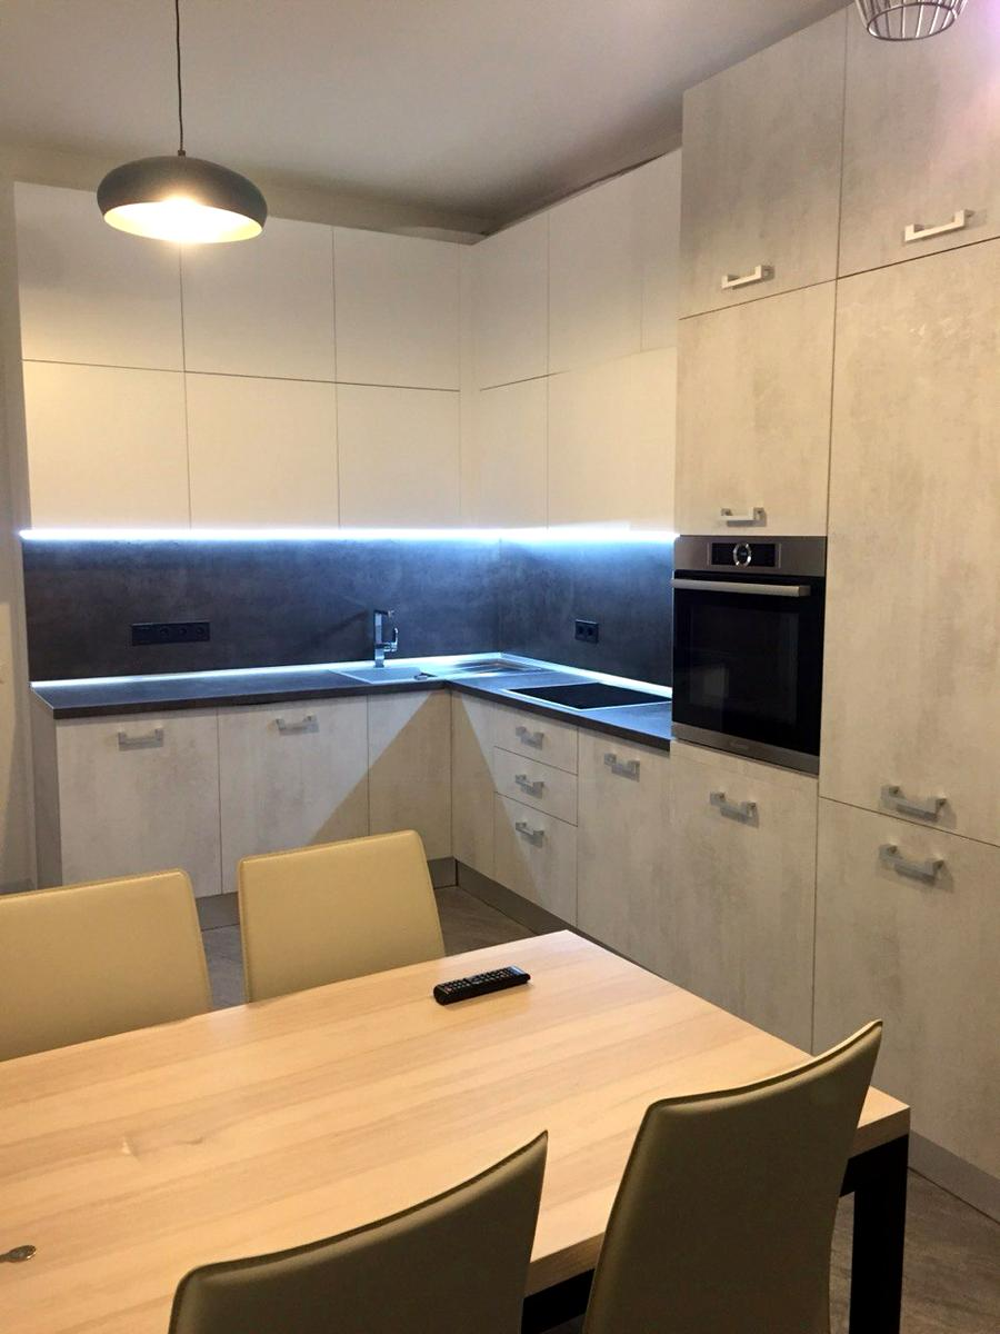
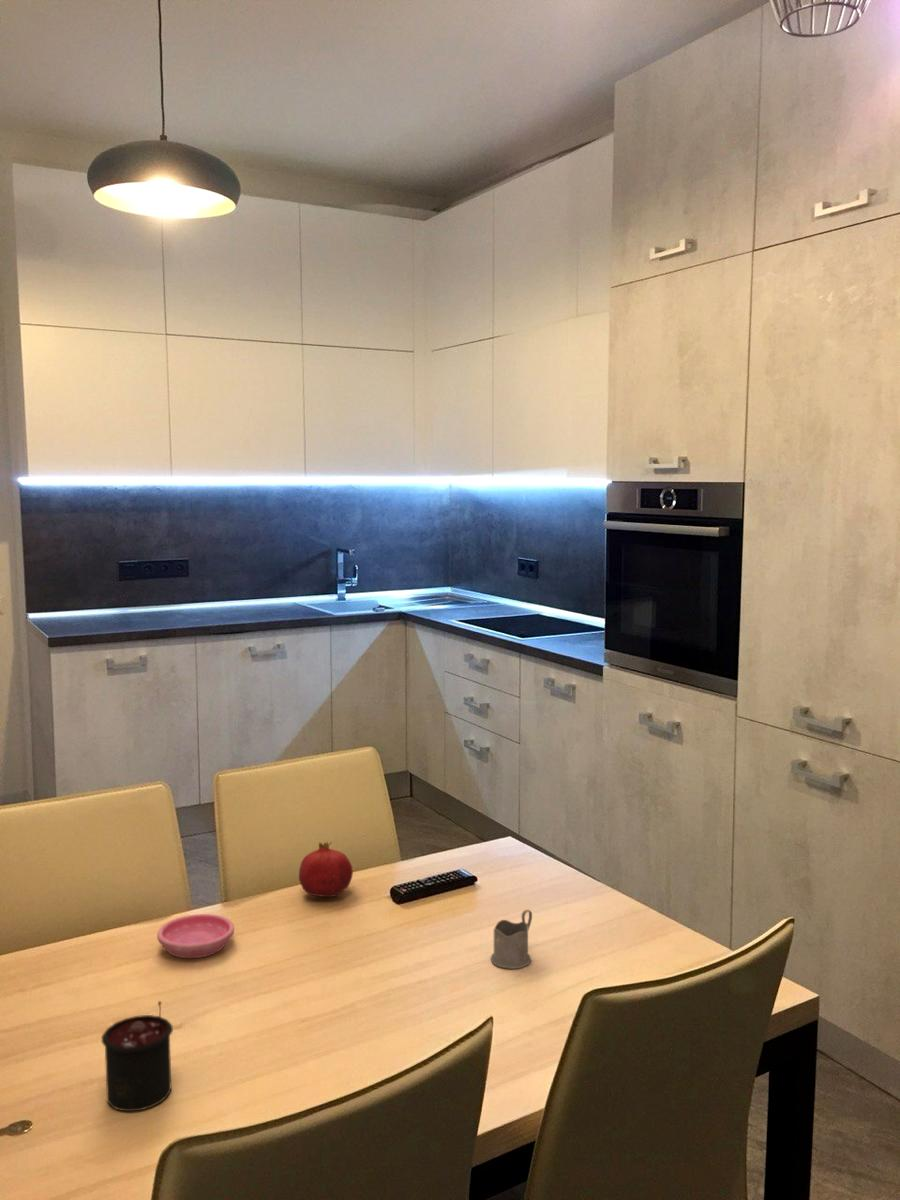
+ saucer [156,913,235,959]
+ candle [101,1000,174,1112]
+ fruit [298,841,354,898]
+ tea glass holder [490,909,533,970]
